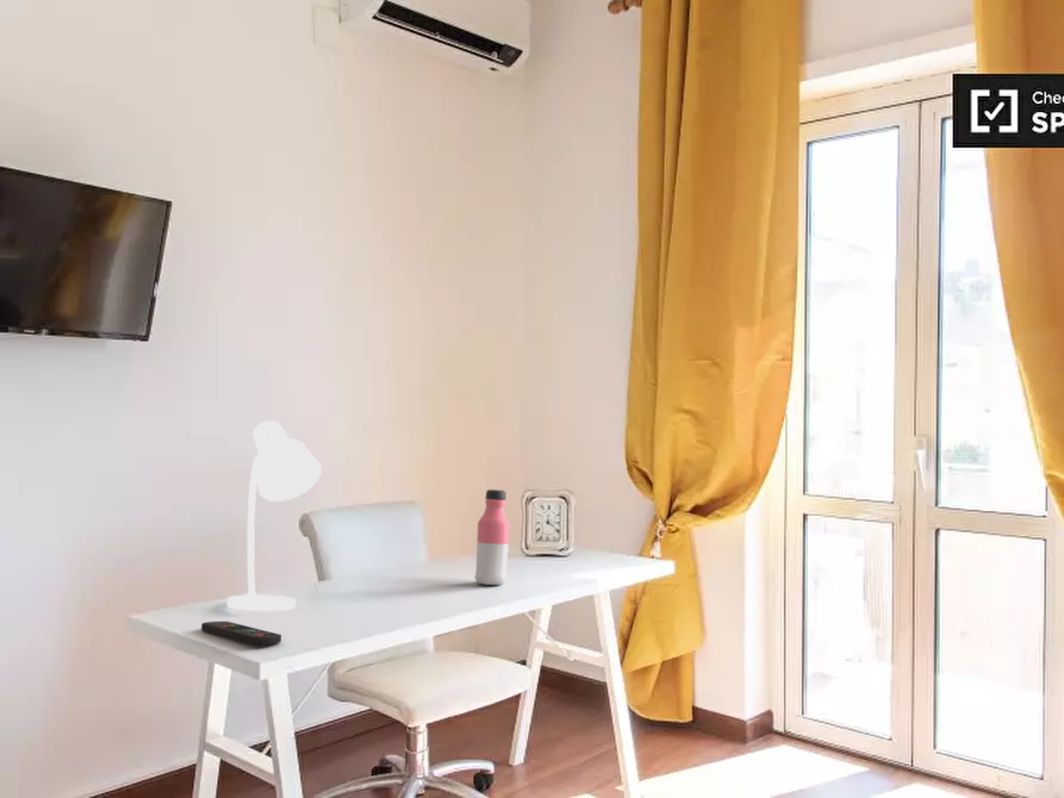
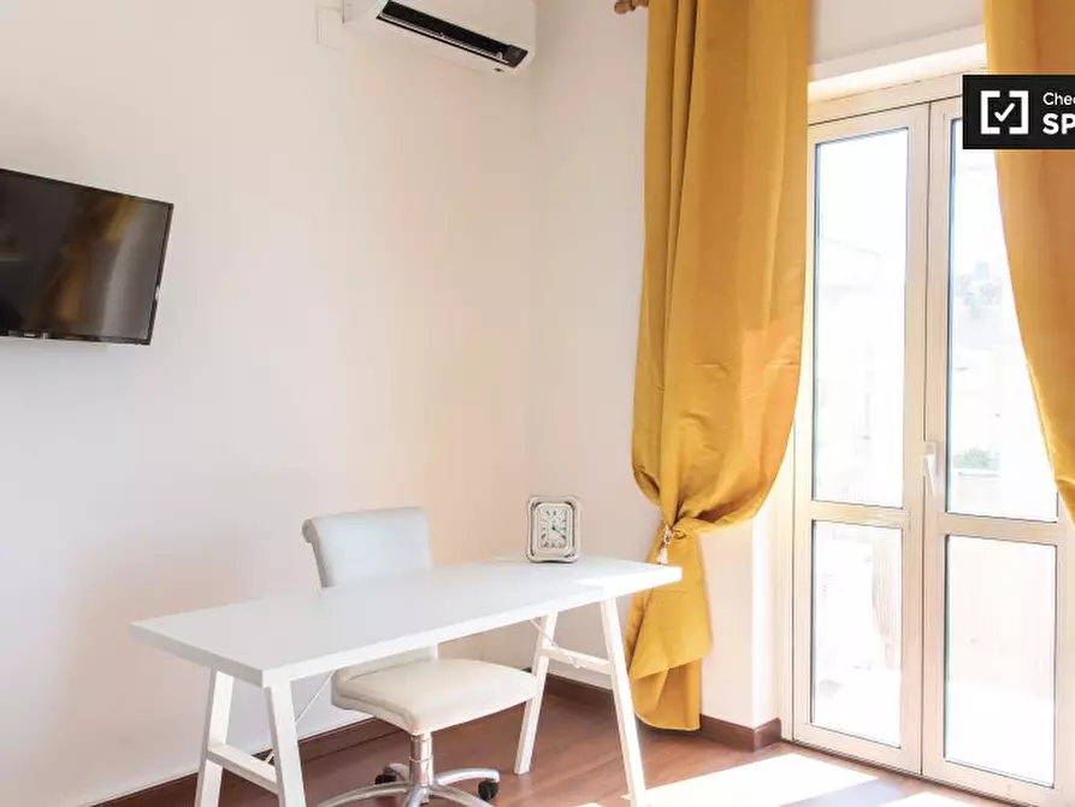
- water bottle [473,488,511,586]
- remote control [200,621,282,646]
- desk lamp [225,419,323,612]
